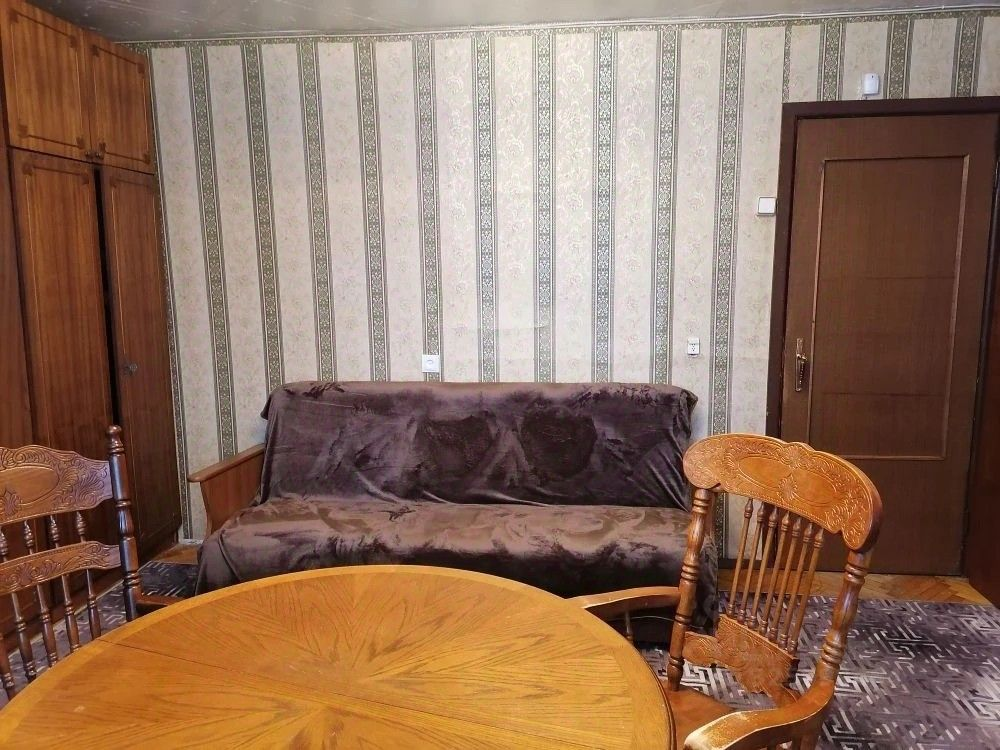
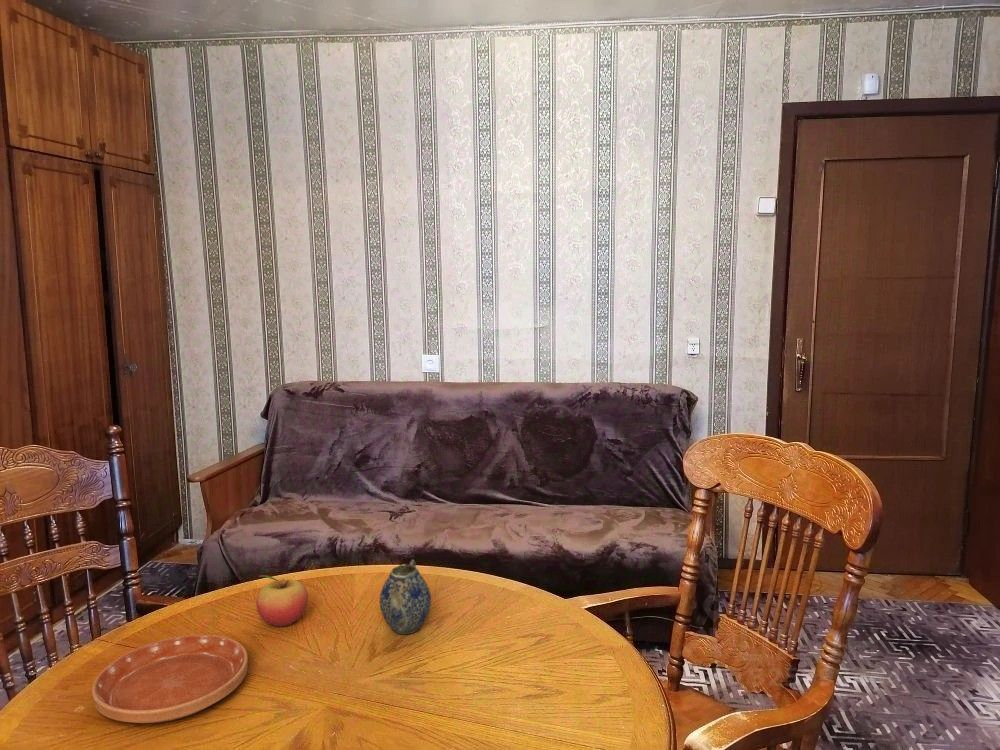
+ saucer [91,634,249,724]
+ fruit [255,575,309,627]
+ teapot [379,559,432,635]
